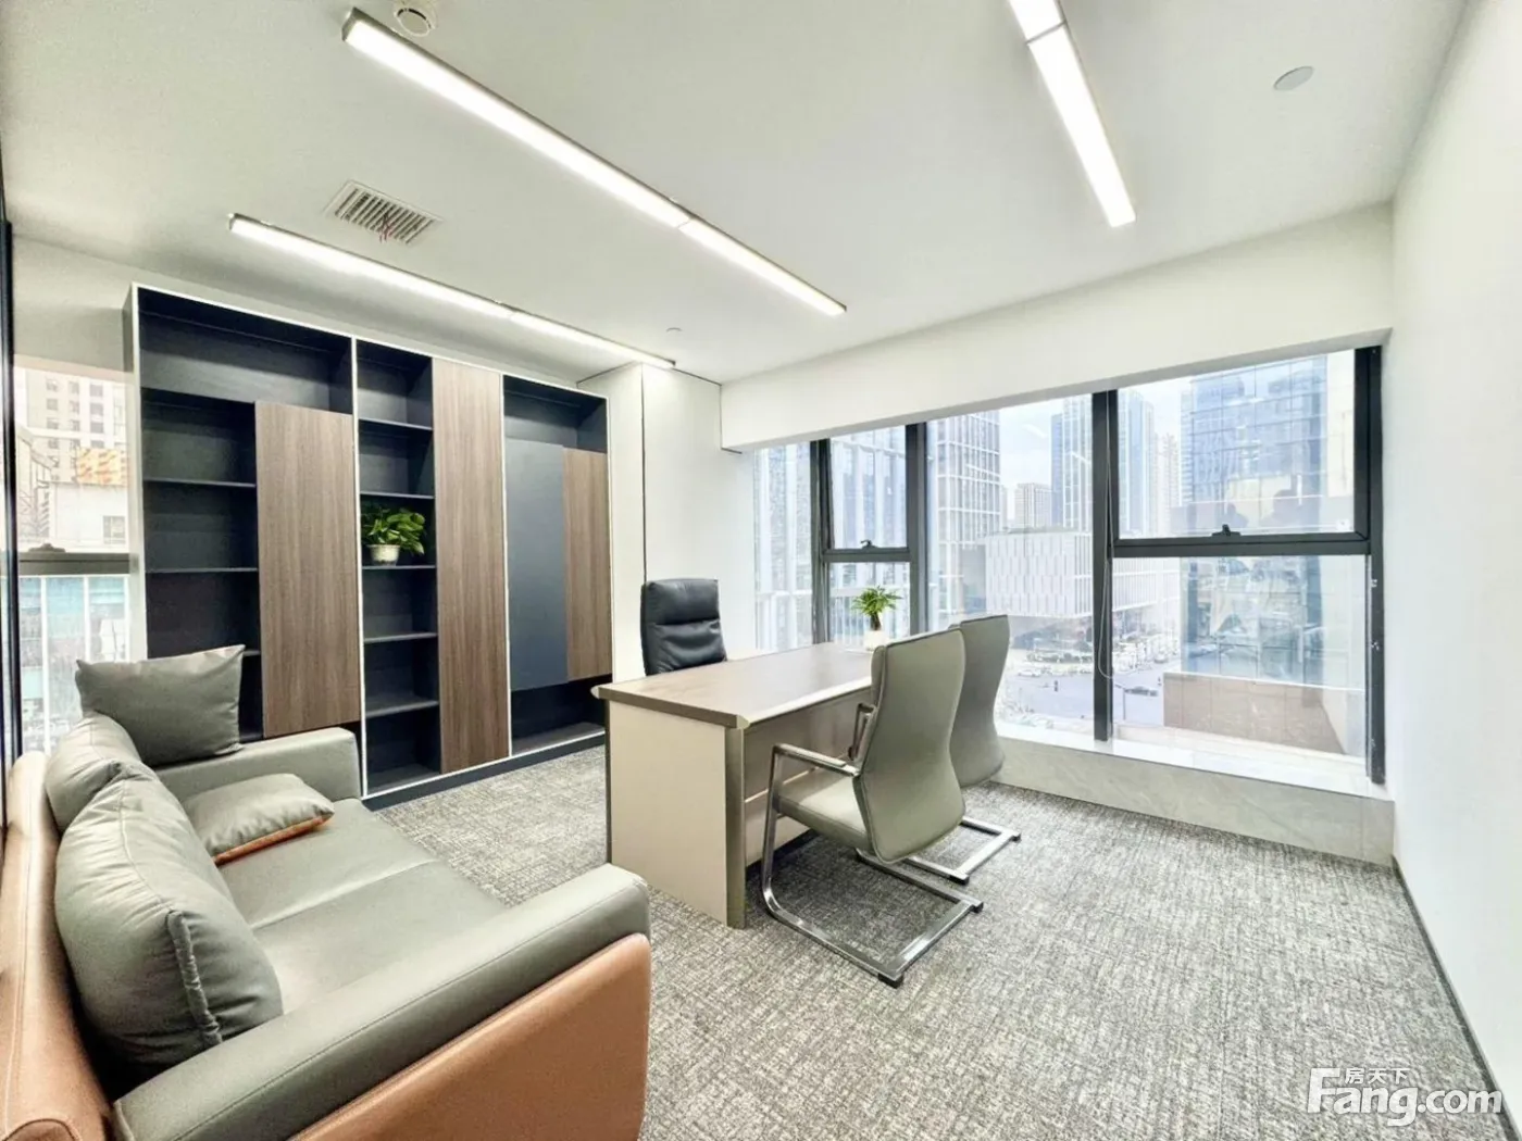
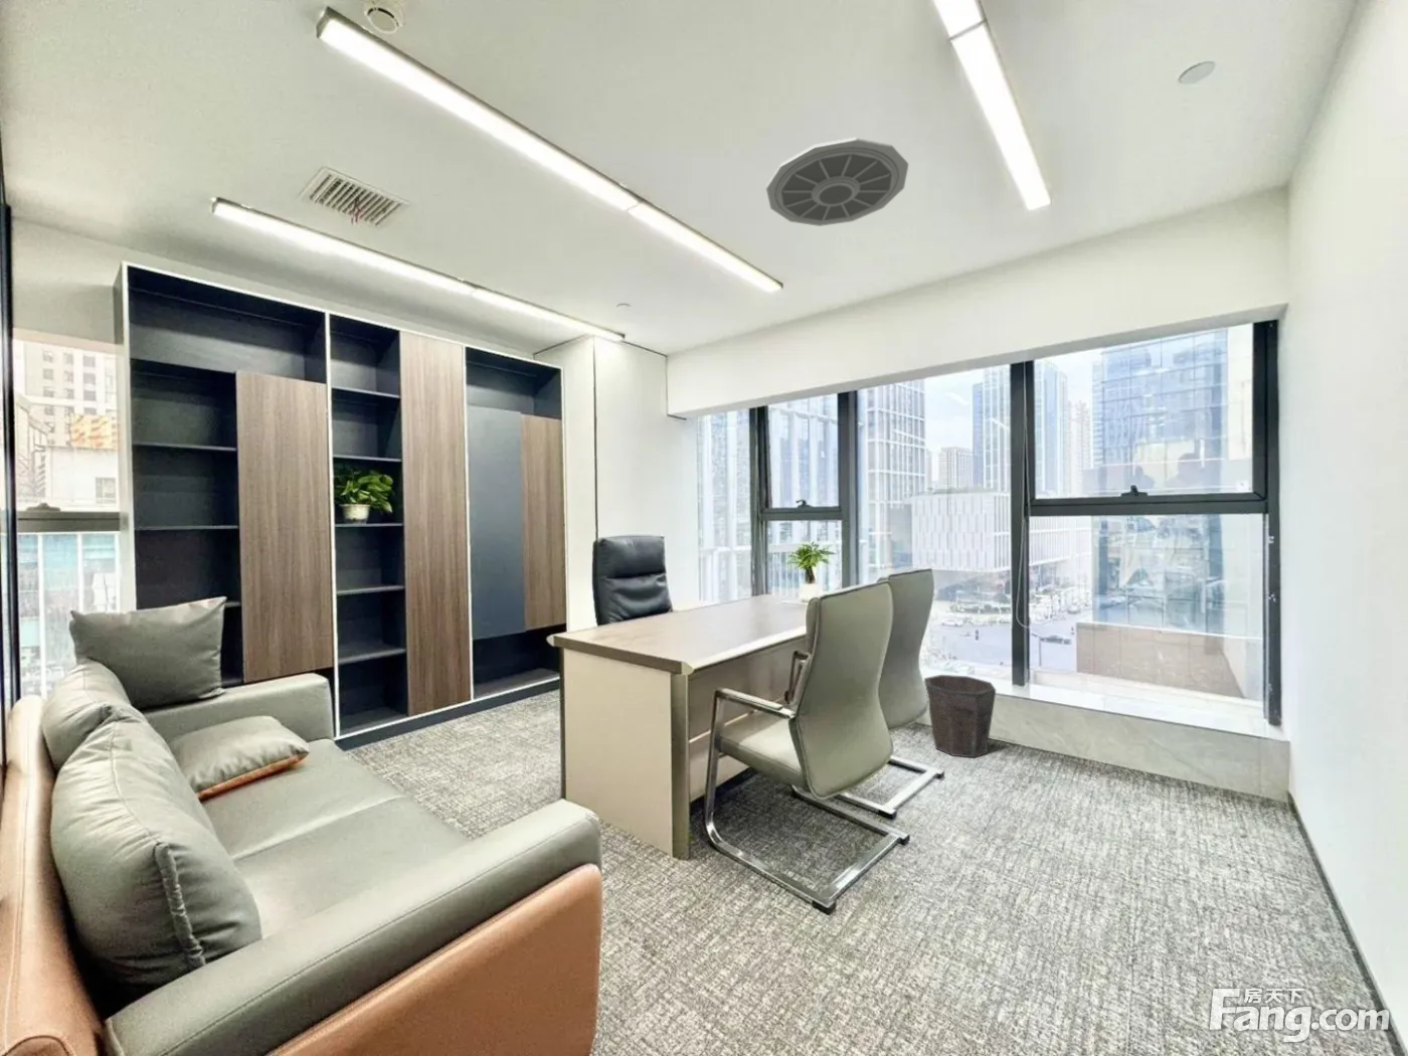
+ ceiling vent [765,136,909,227]
+ waste bin [924,673,997,760]
